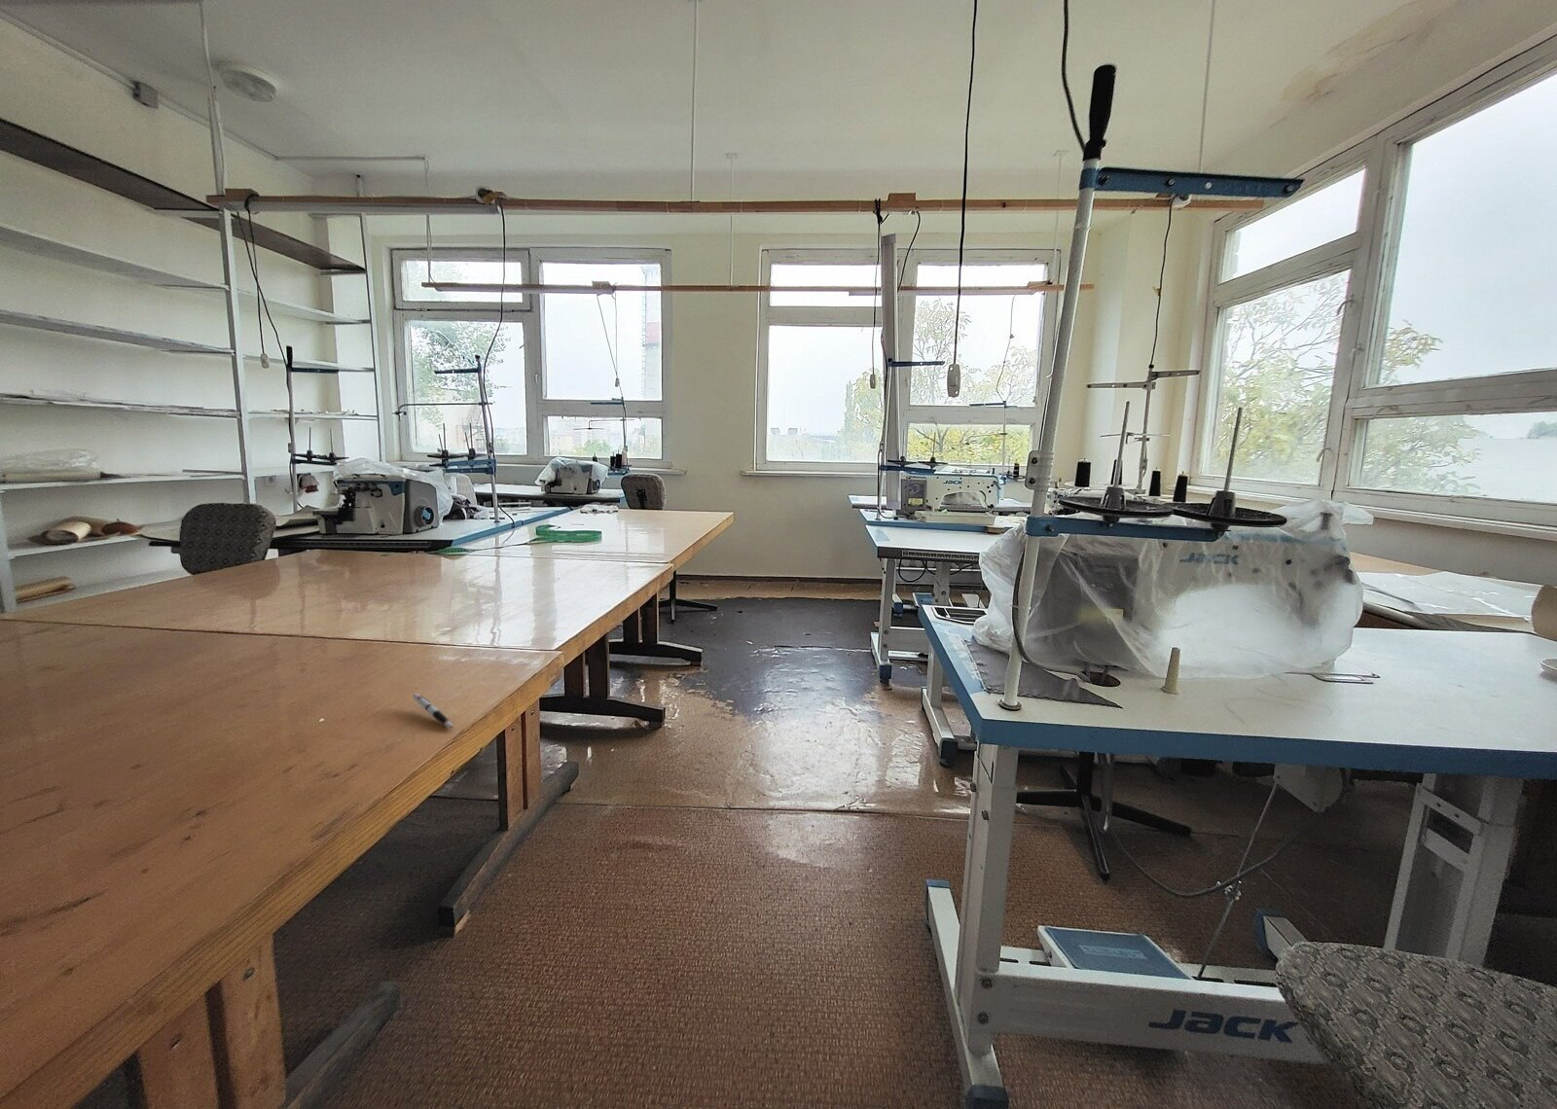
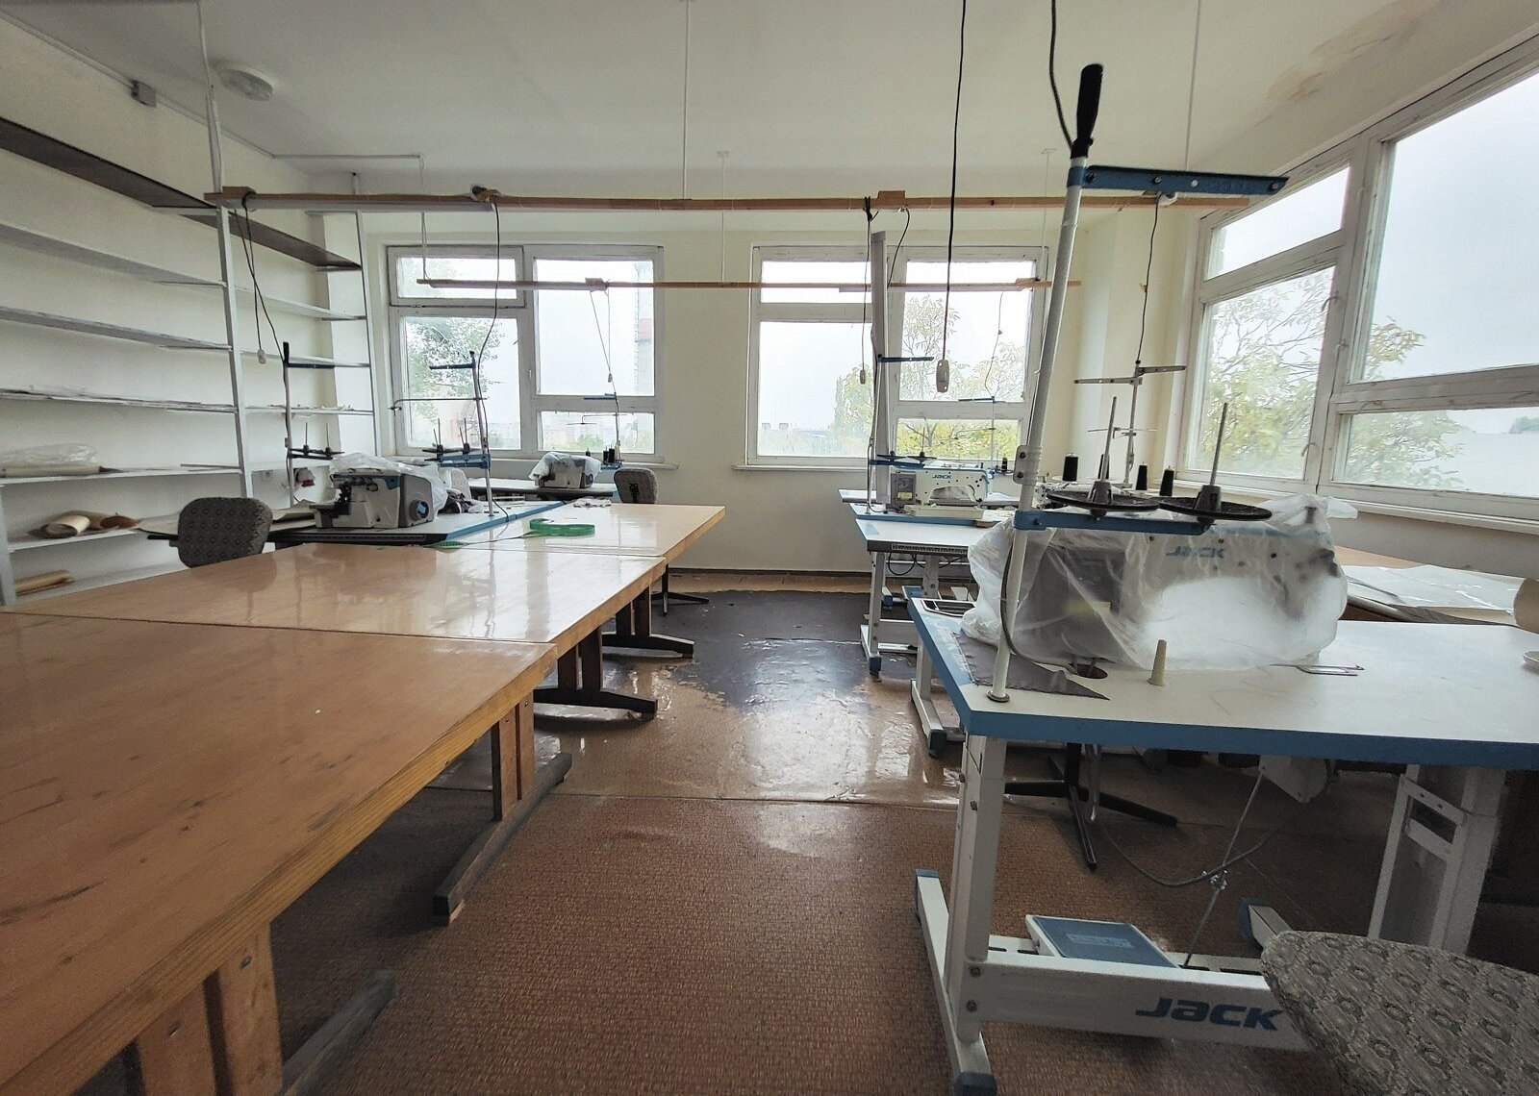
- pen [412,693,455,730]
